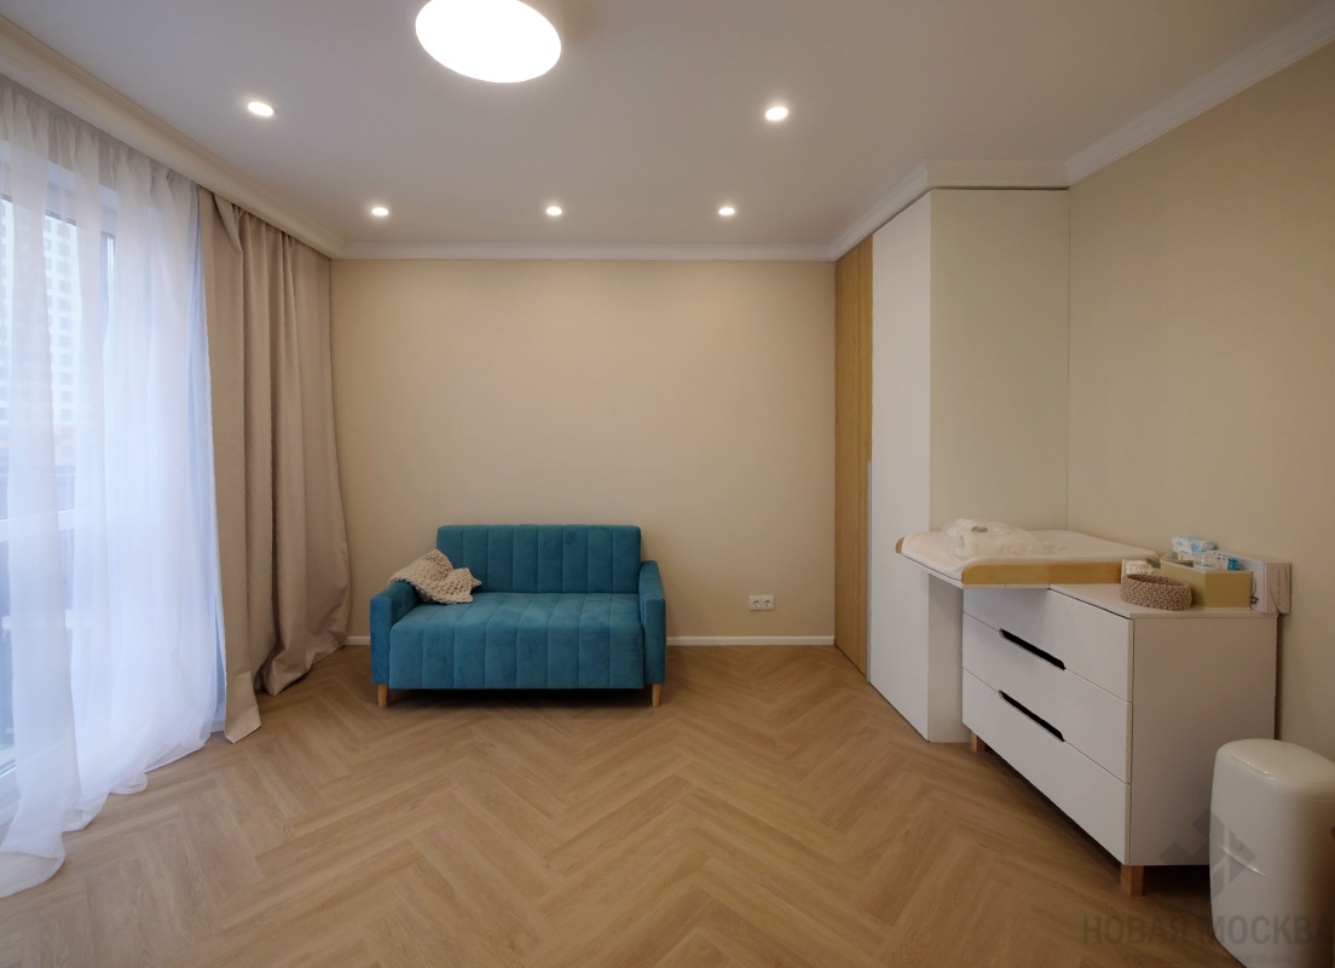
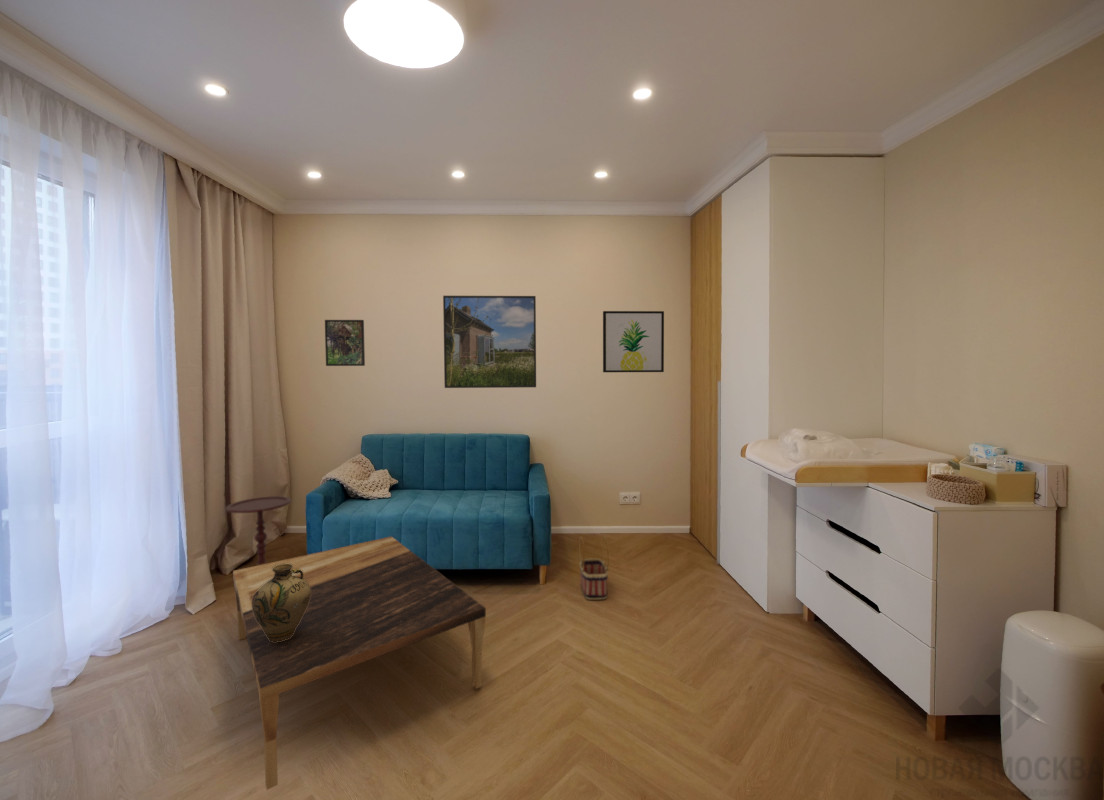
+ wall art [602,310,665,373]
+ coffee table [232,535,487,791]
+ side table [225,495,293,566]
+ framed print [324,319,366,367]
+ jug [252,563,311,642]
+ basket [578,535,610,601]
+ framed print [442,295,537,389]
